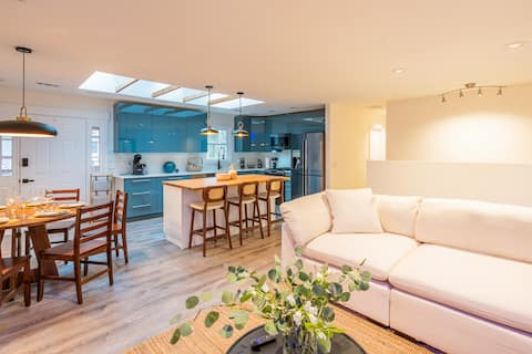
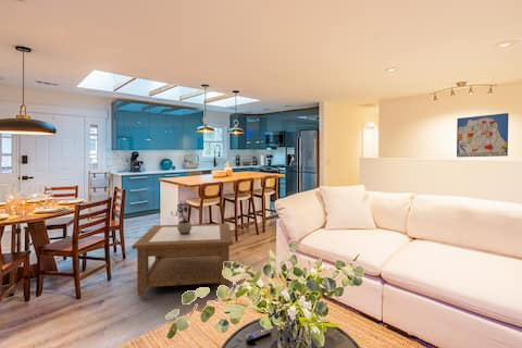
+ coffee table [132,223,234,297]
+ wall art [456,112,509,158]
+ potted plant [170,200,192,235]
